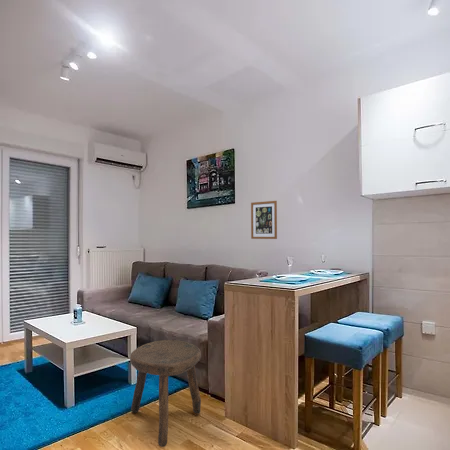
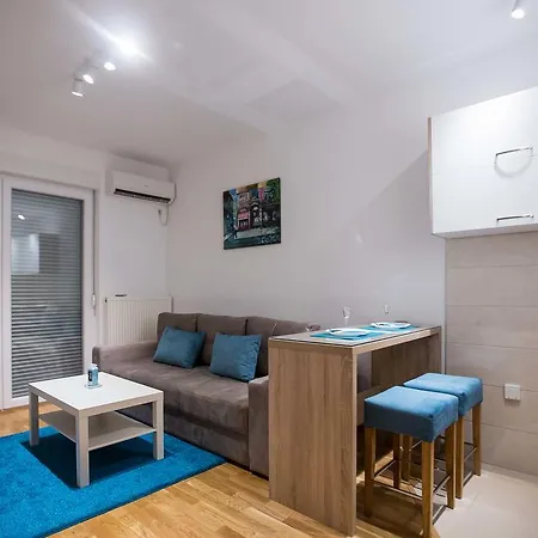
- wall art [250,200,278,240]
- stool [129,339,202,448]
